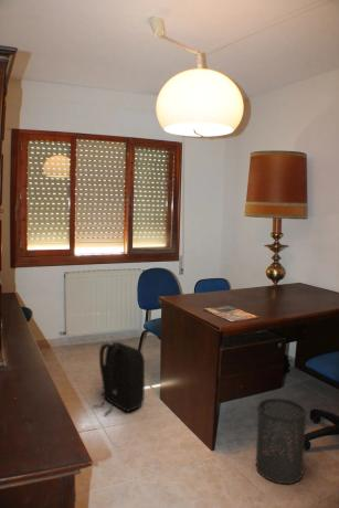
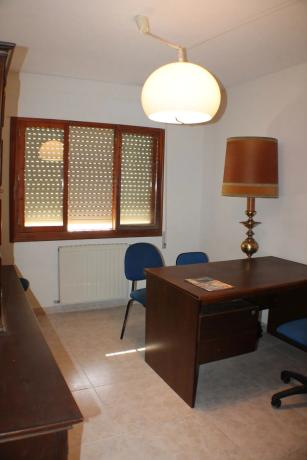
- backpack [92,341,146,415]
- trash can [255,398,308,485]
